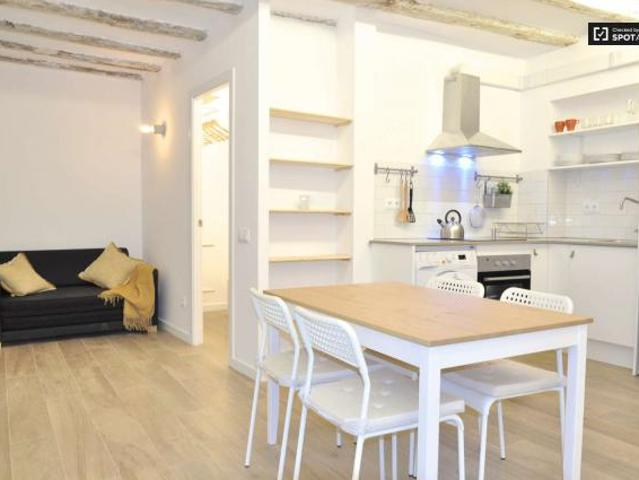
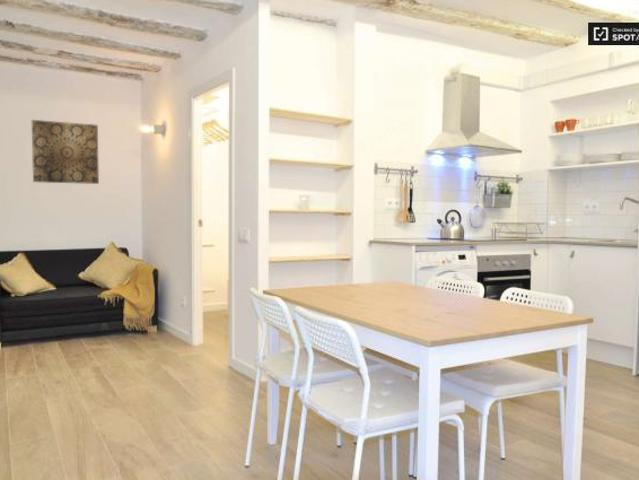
+ wall art [31,119,100,185]
